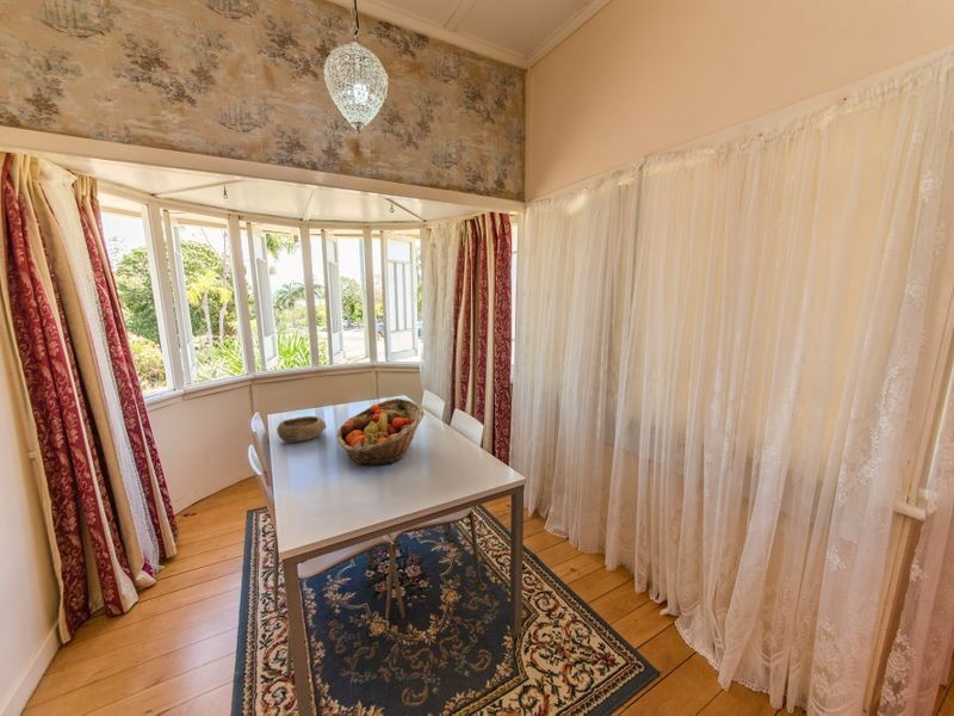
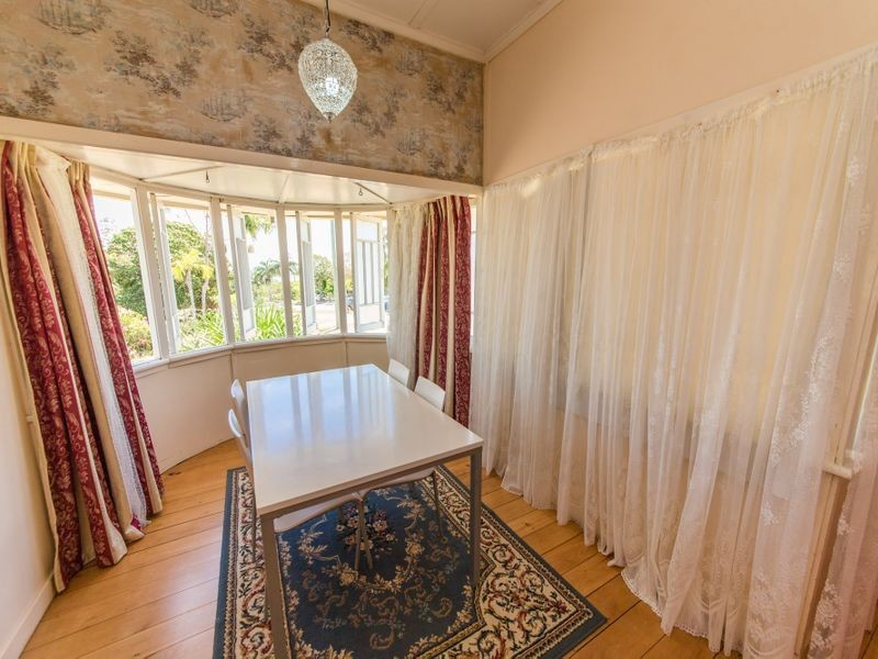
- bowl [275,415,327,443]
- fruit basket [335,397,426,467]
